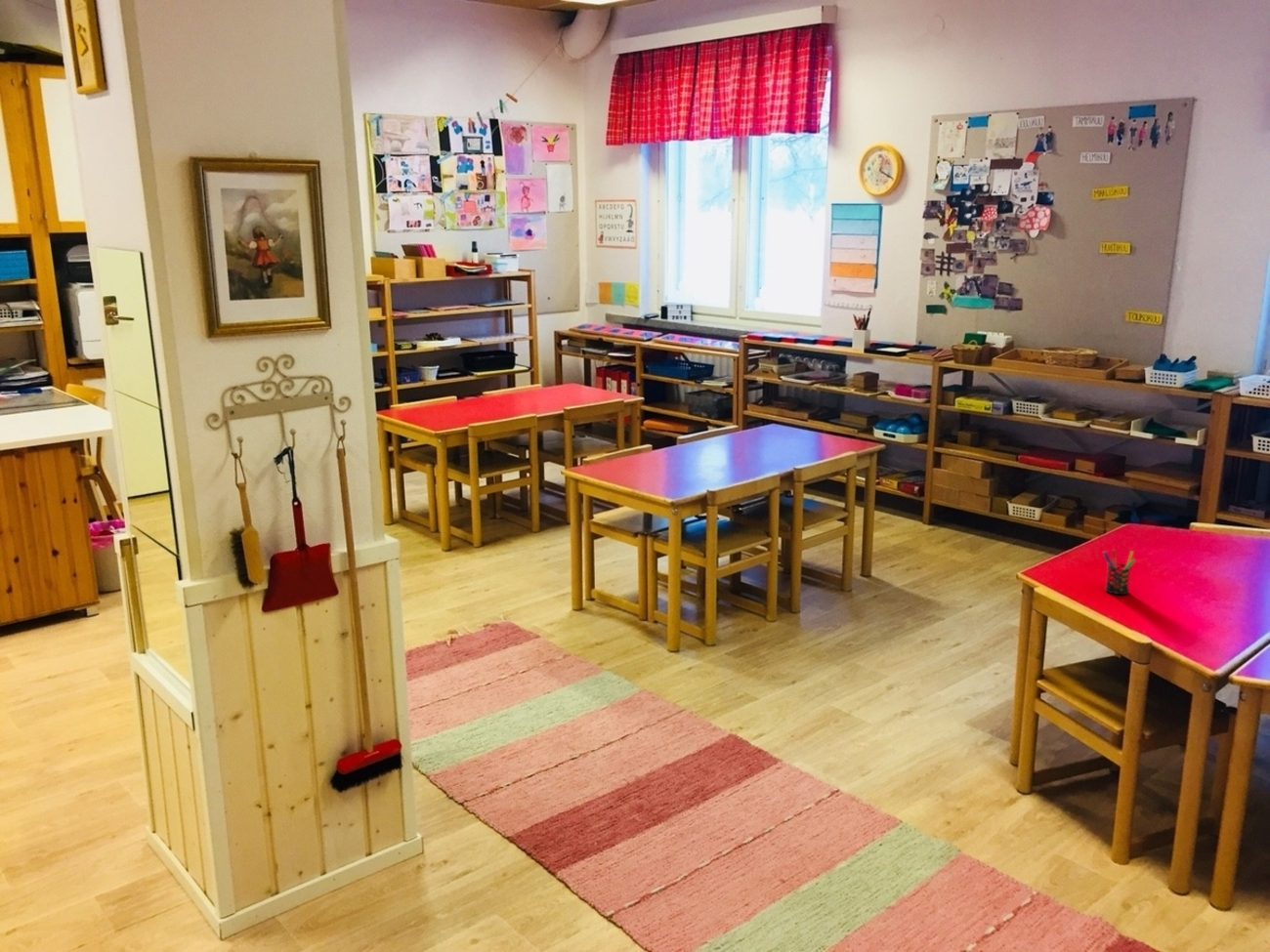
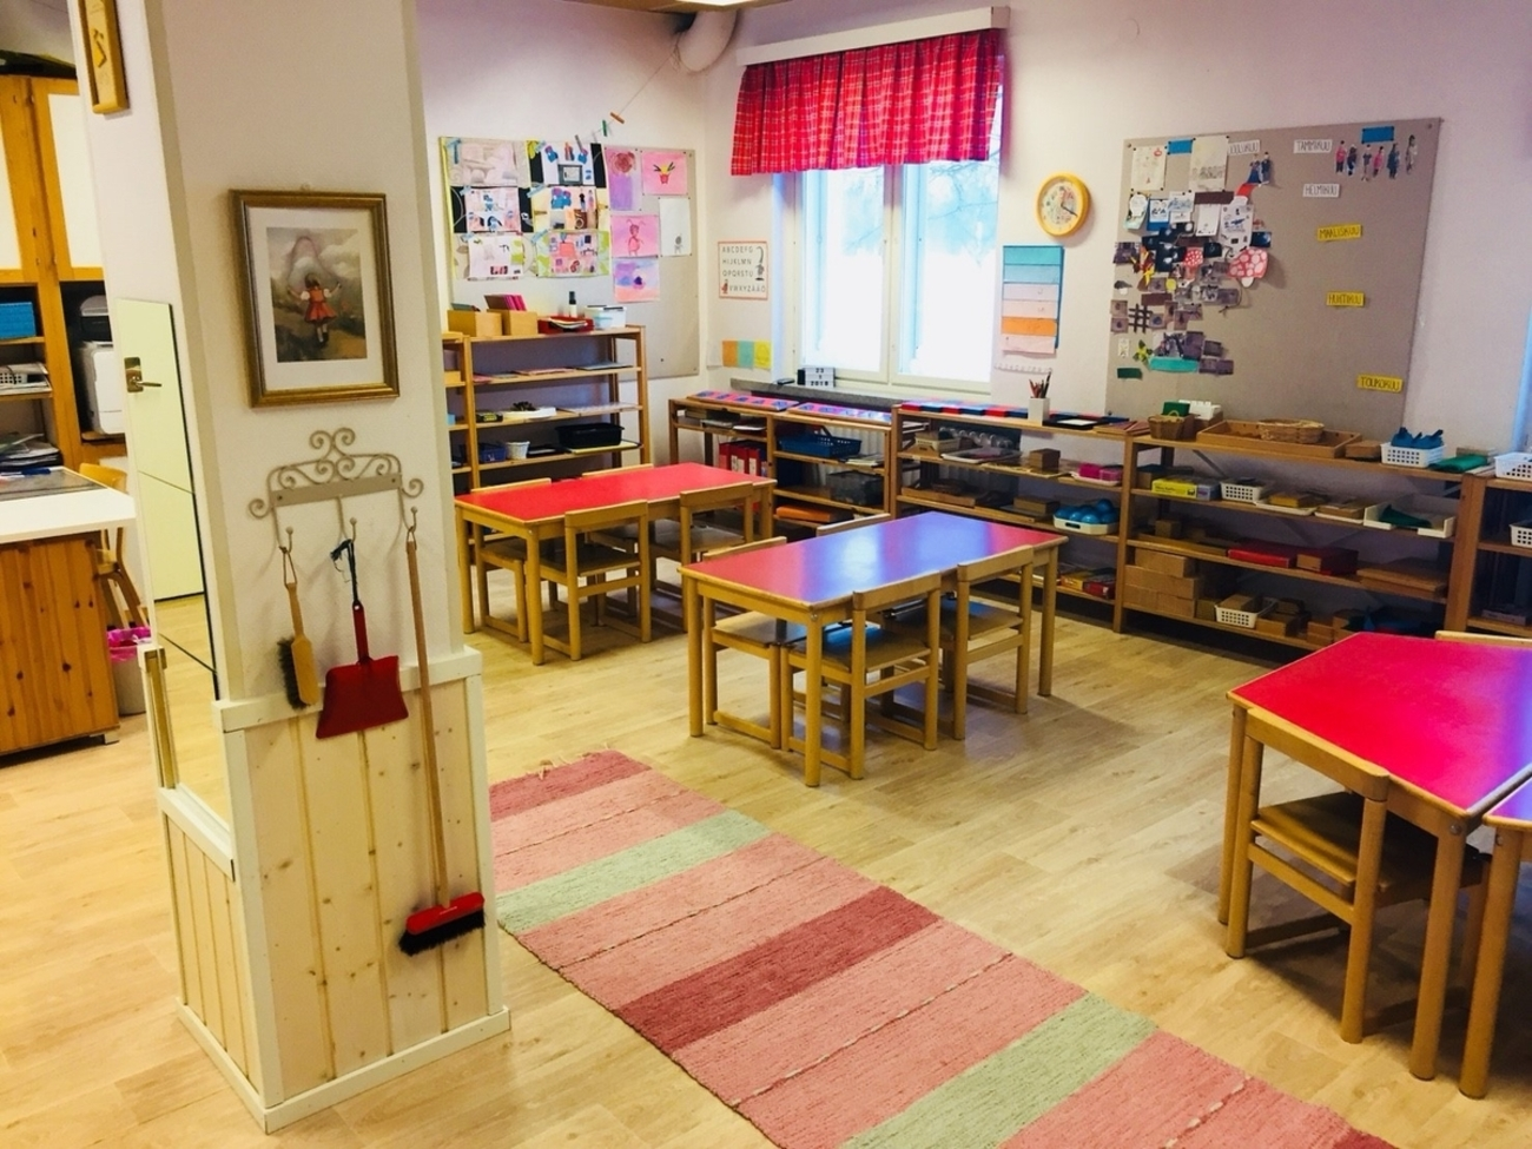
- pen holder [1102,549,1136,596]
